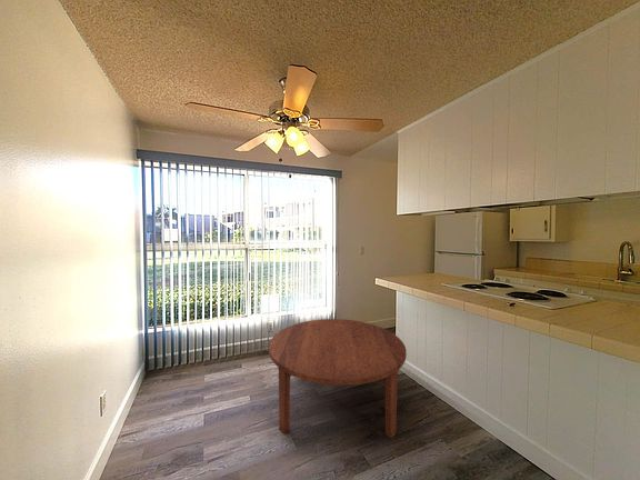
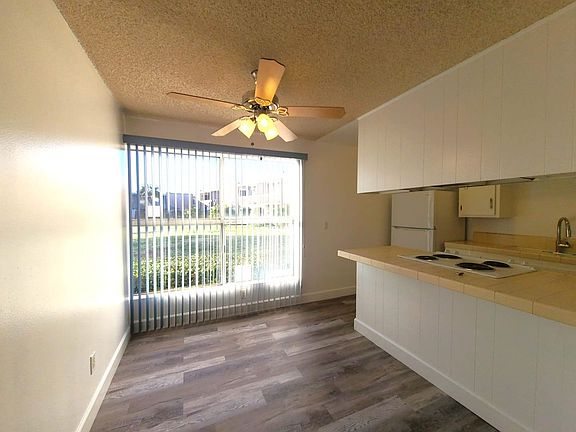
- round table [268,318,408,439]
